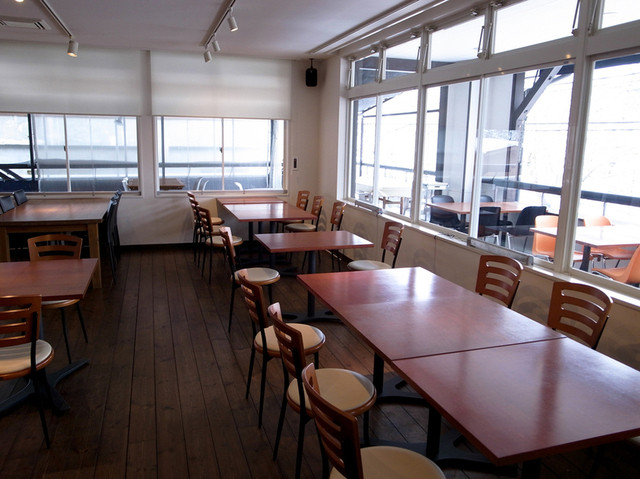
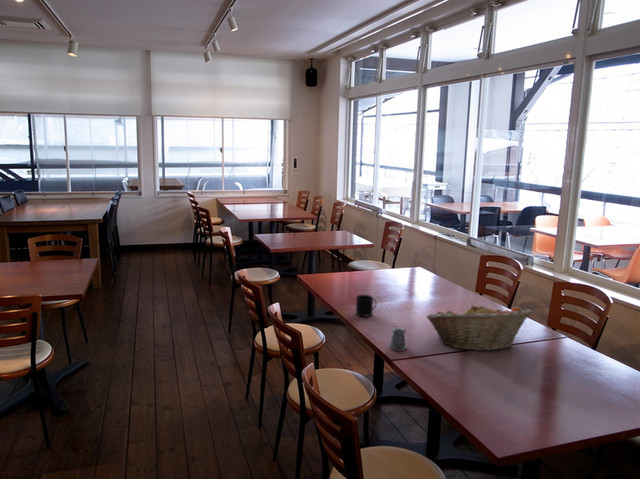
+ pepper shaker [388,324,408,352]
+ mug [355,294,377,318]
+ fruit basket [425,302,533,352]
